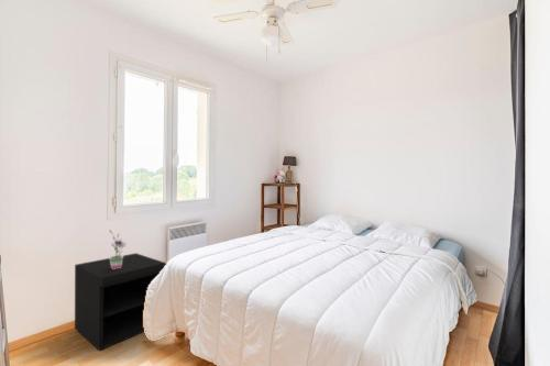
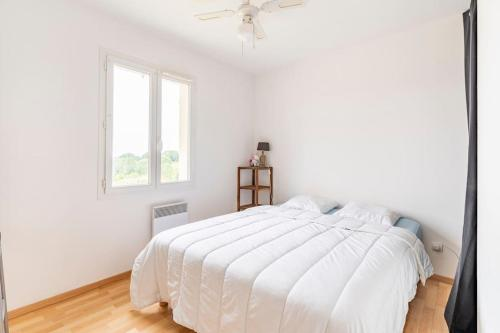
- nightstand [74,252,167,352]
- potted plant [108,230,128,269]
